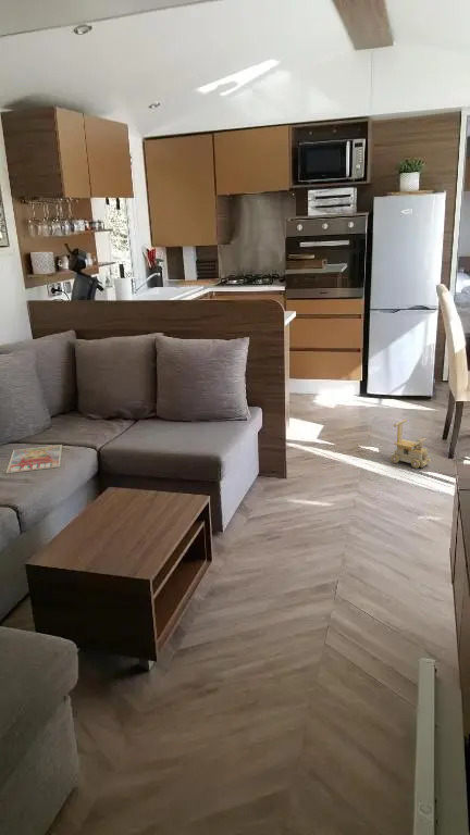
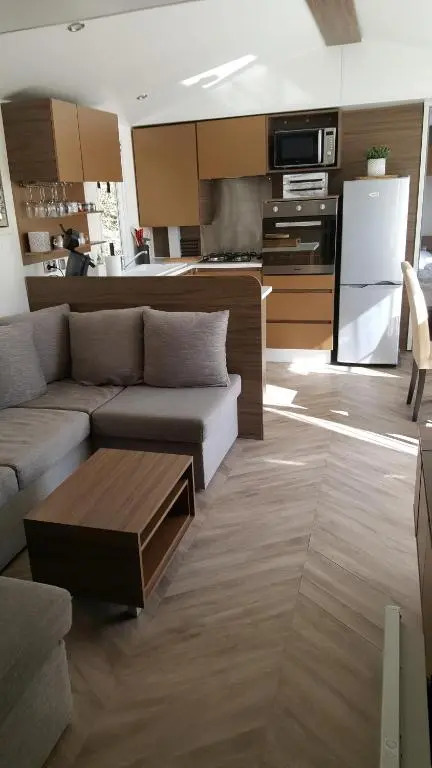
- magazine [5,444,63,474]
- toy train [389,418,432,469]
